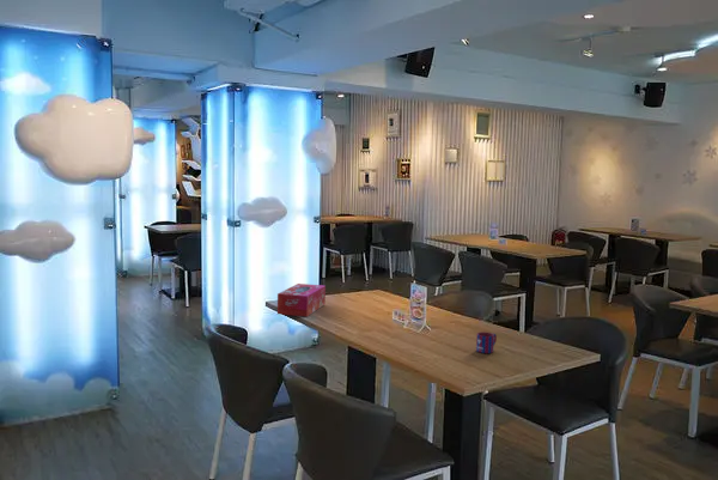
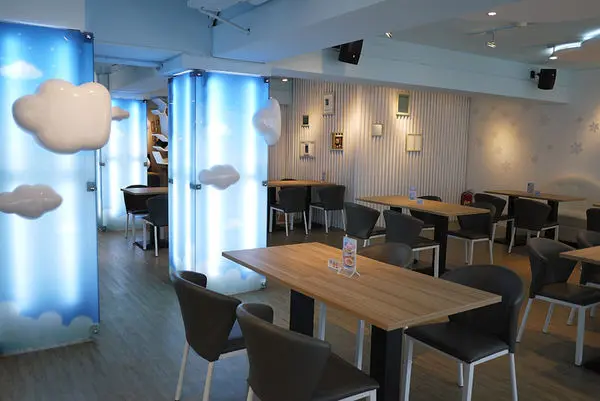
- mug [475,330,498,354]
- tissue box [276,282,327,317]
